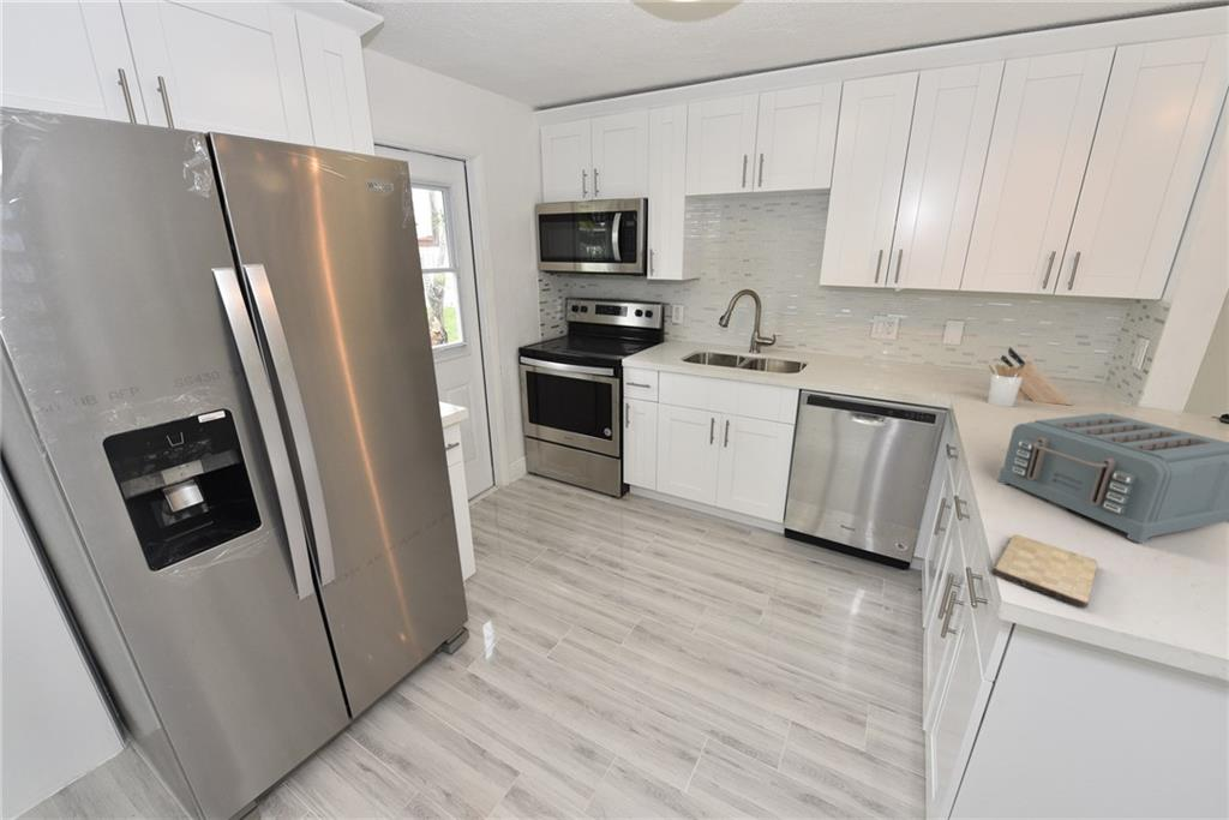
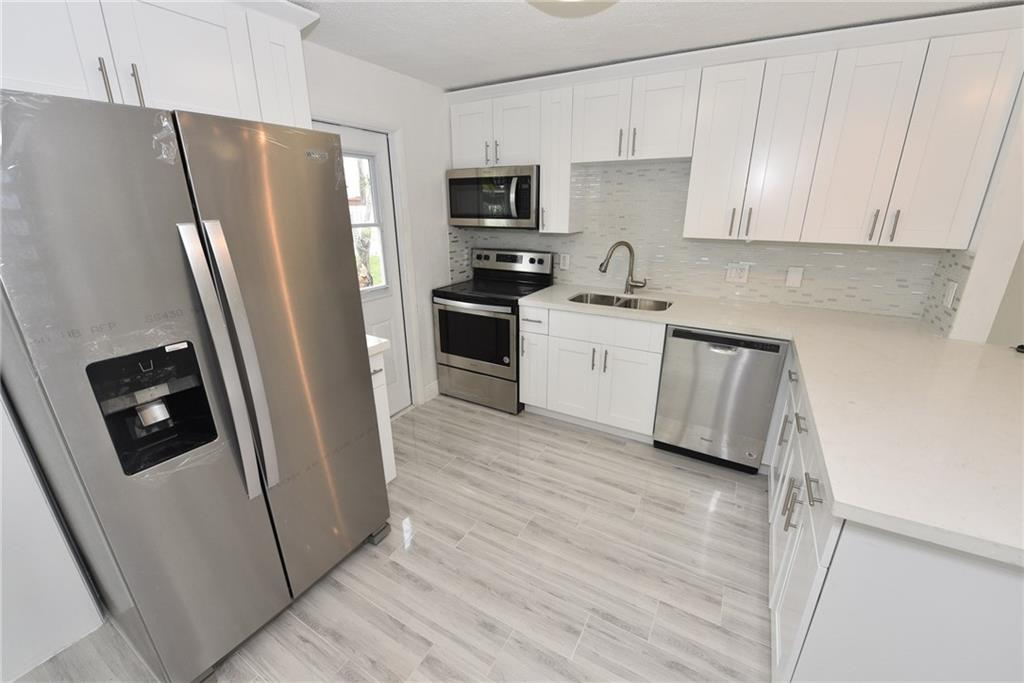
- utensil holder [987,360,1030,408]
- cutting board [991,533,1098,609]
- knife block [1000,346,1074,406]
- toaster [996,412,1229,544]
